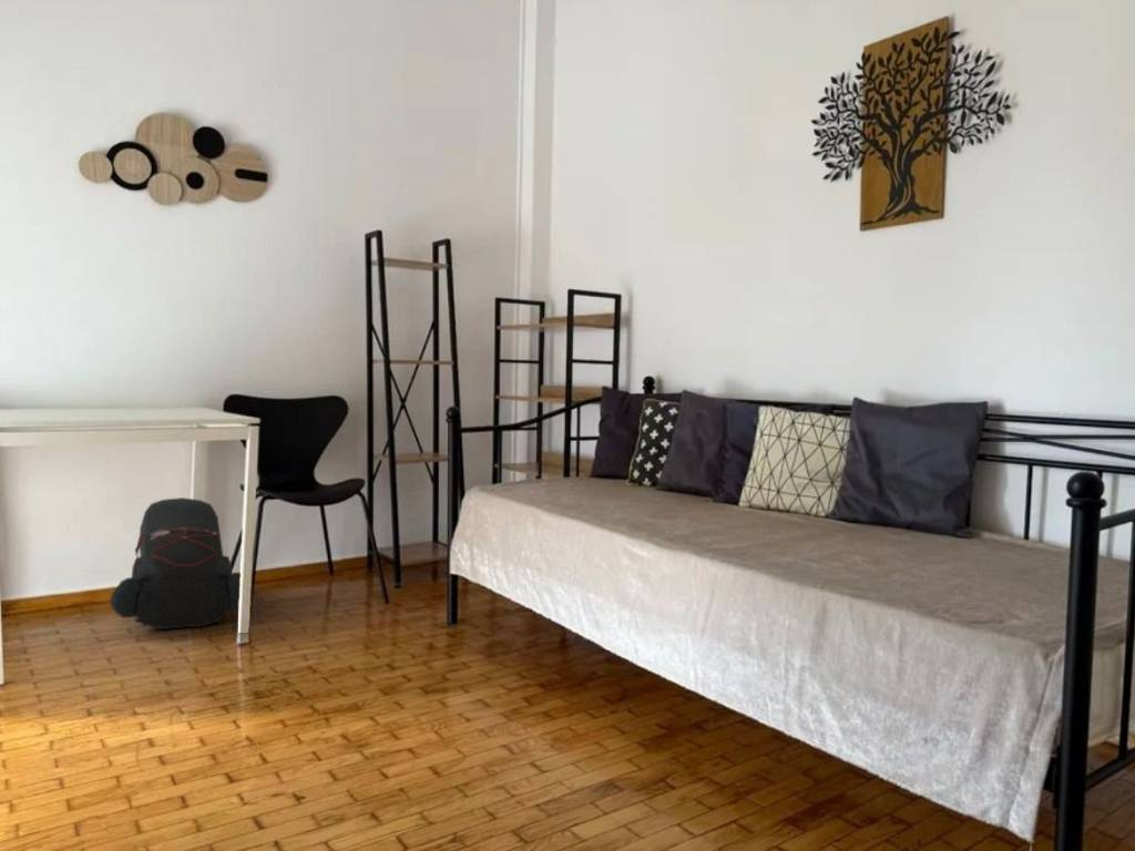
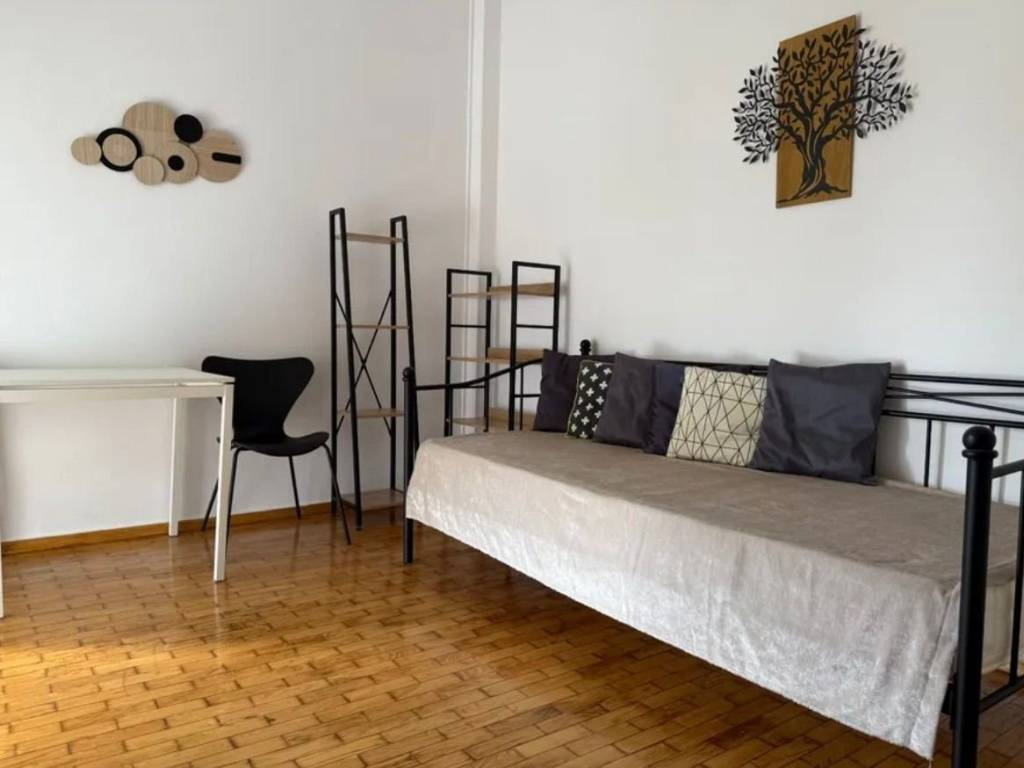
- backpack [109,496,254,630]
